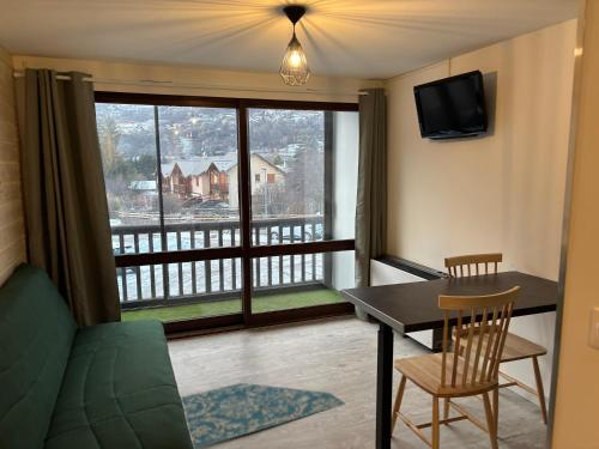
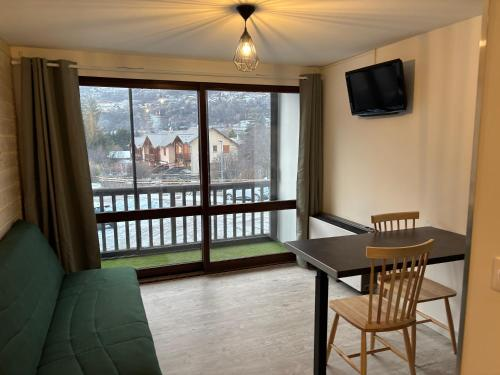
- rug [180,382,347,449]
